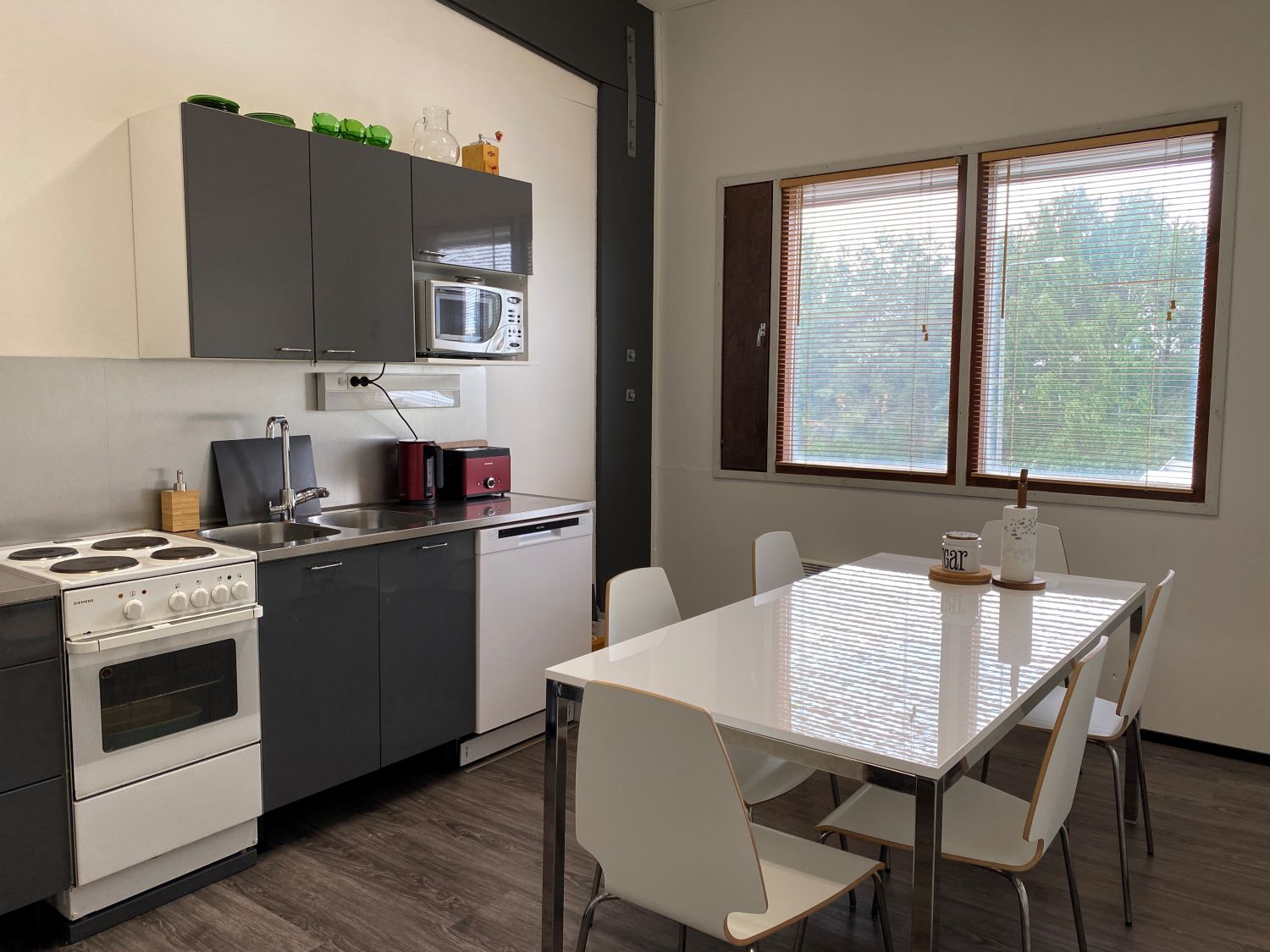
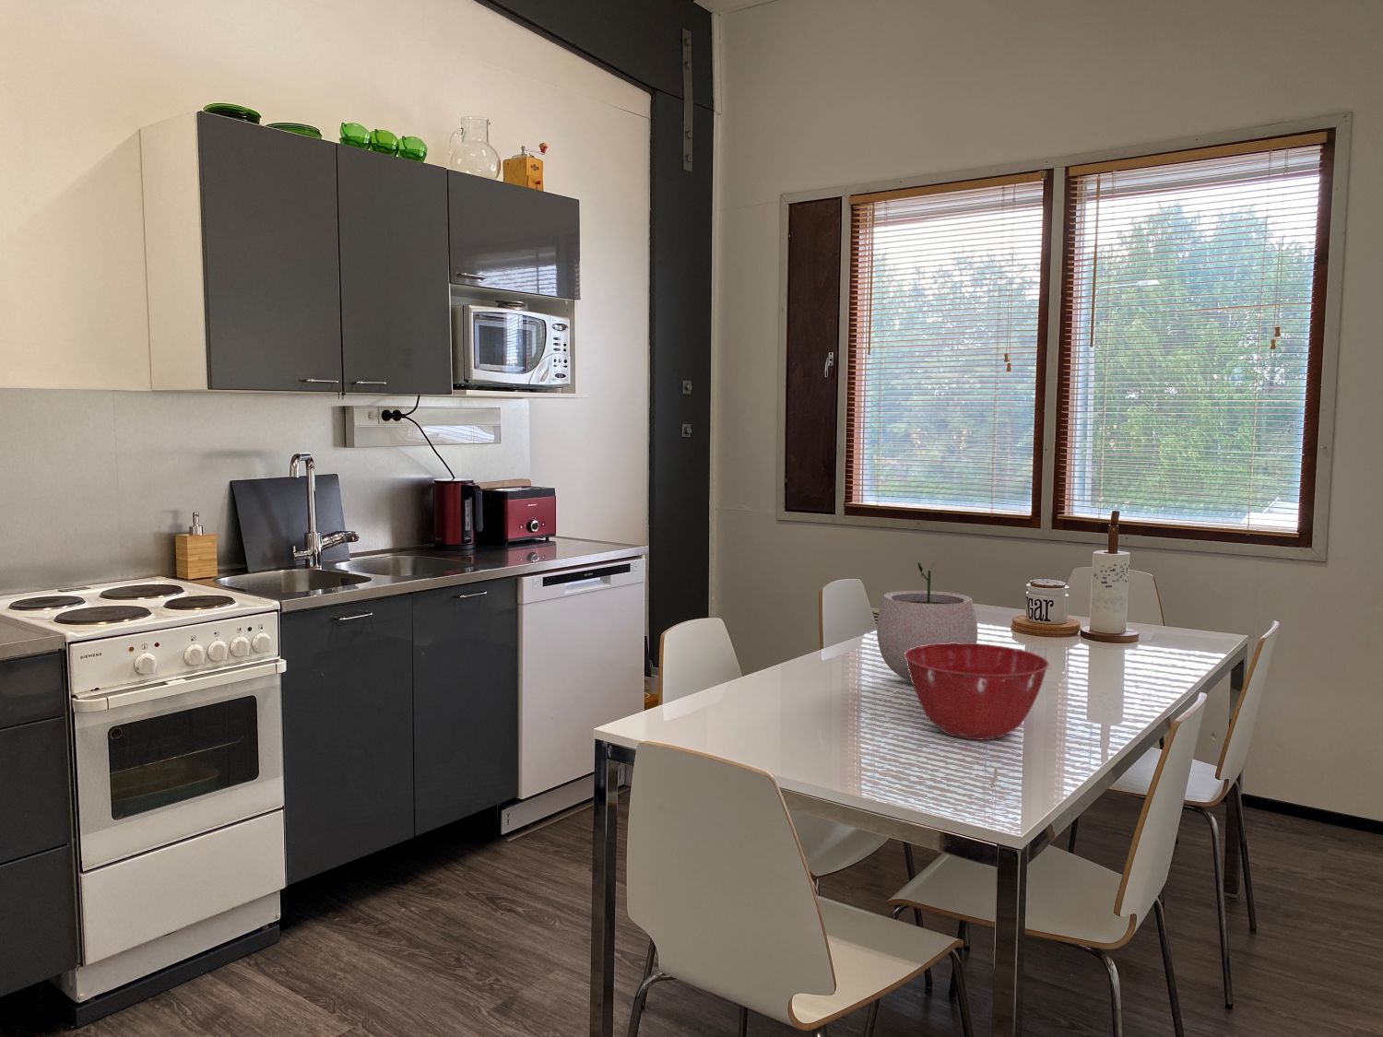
+ mixing bowl [905,643,1050,741]
+ plant pot [876,561,978,682]
